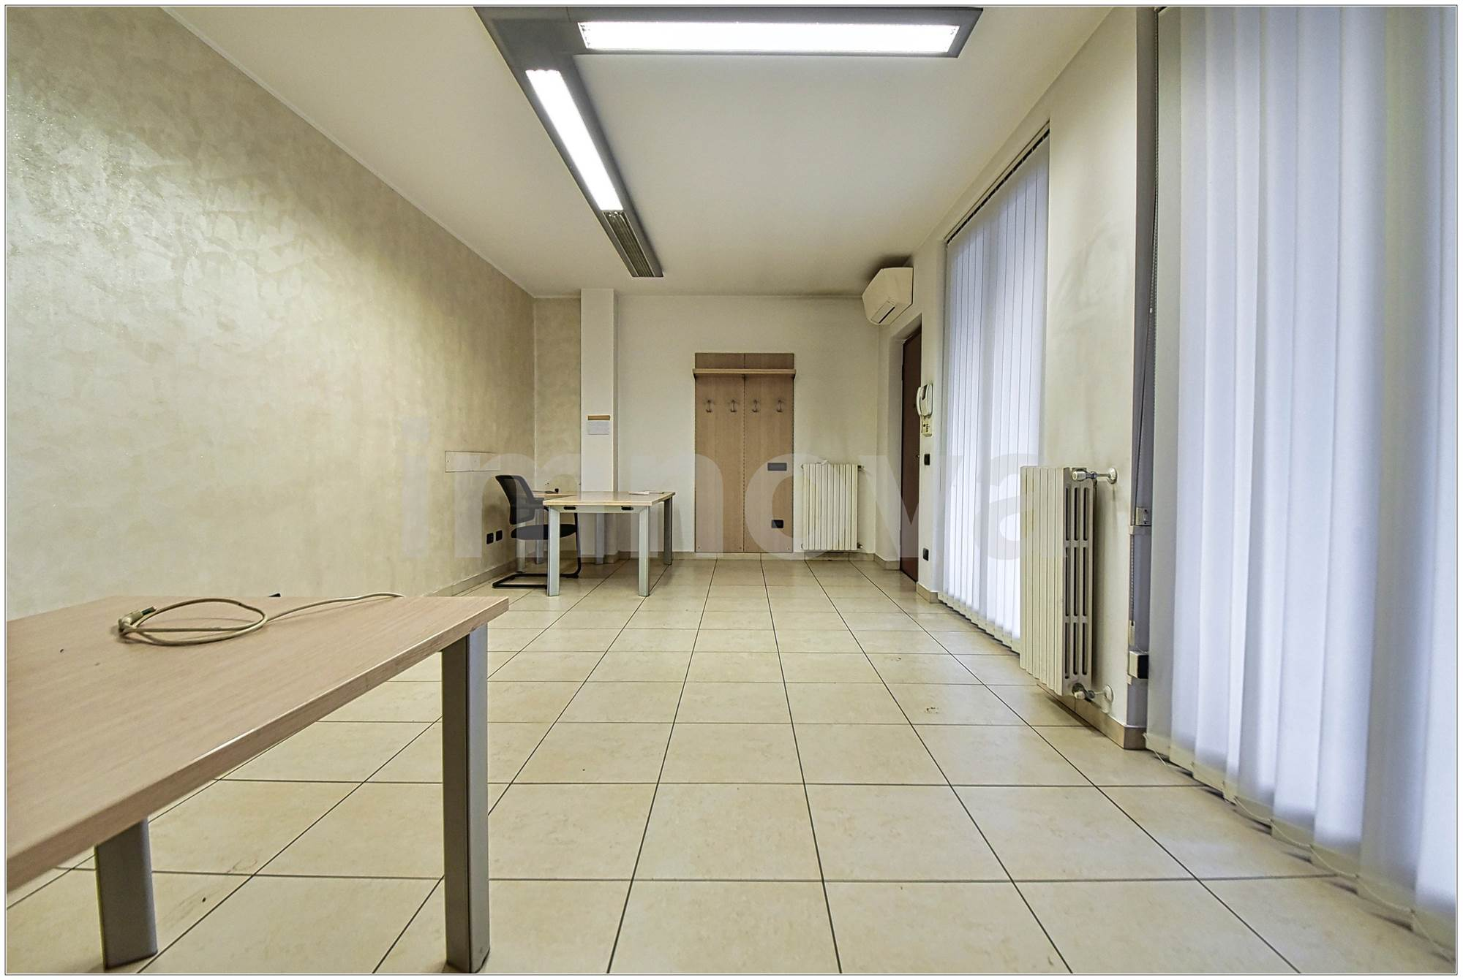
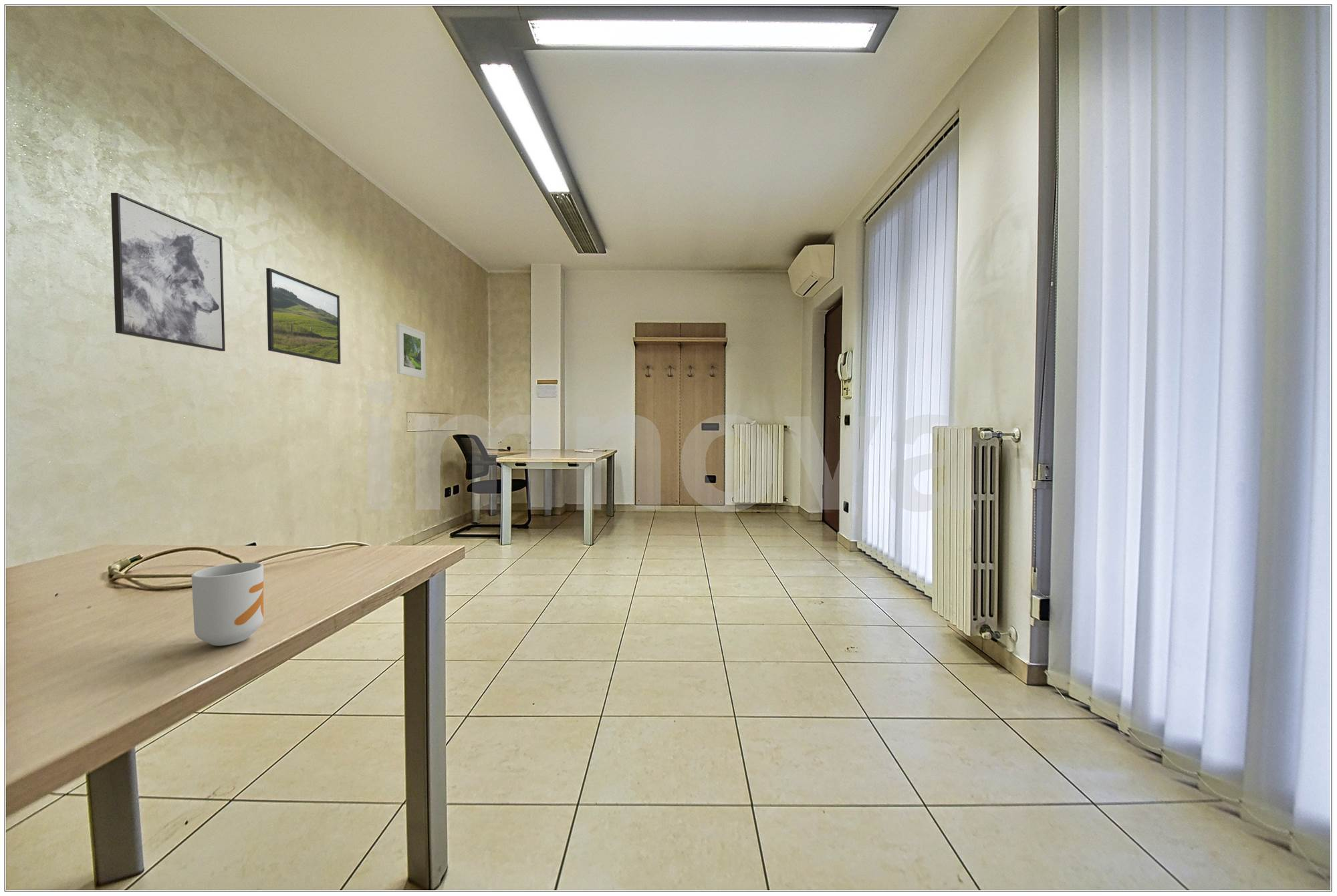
+ mug [191,562,264,646]
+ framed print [265,267,342,365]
+ wall art [110,192,226,351]
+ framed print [396,322,427,380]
